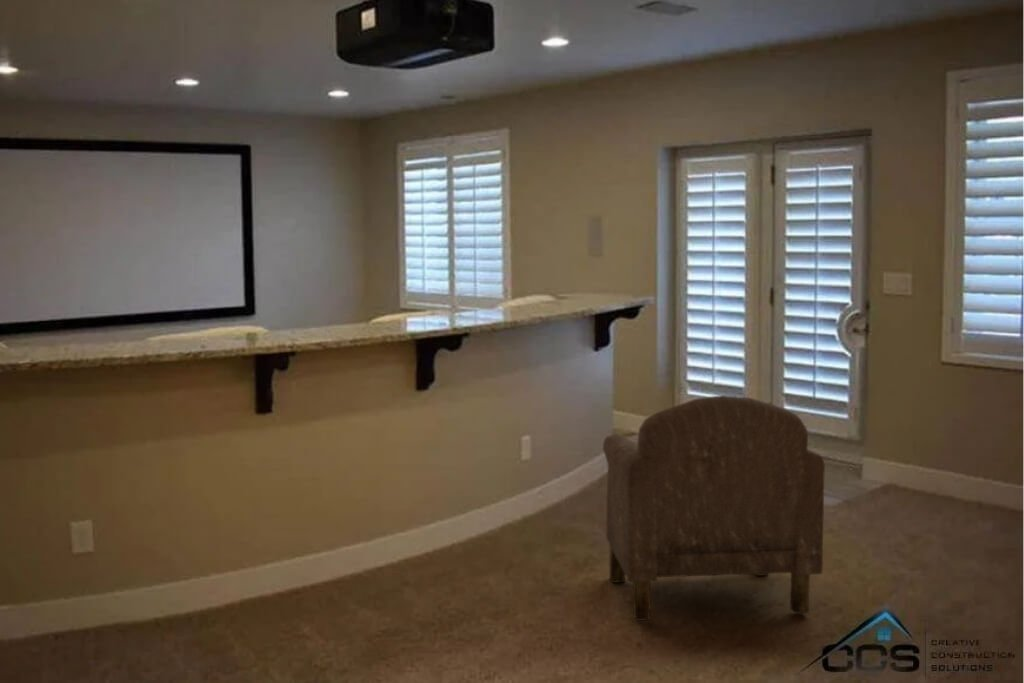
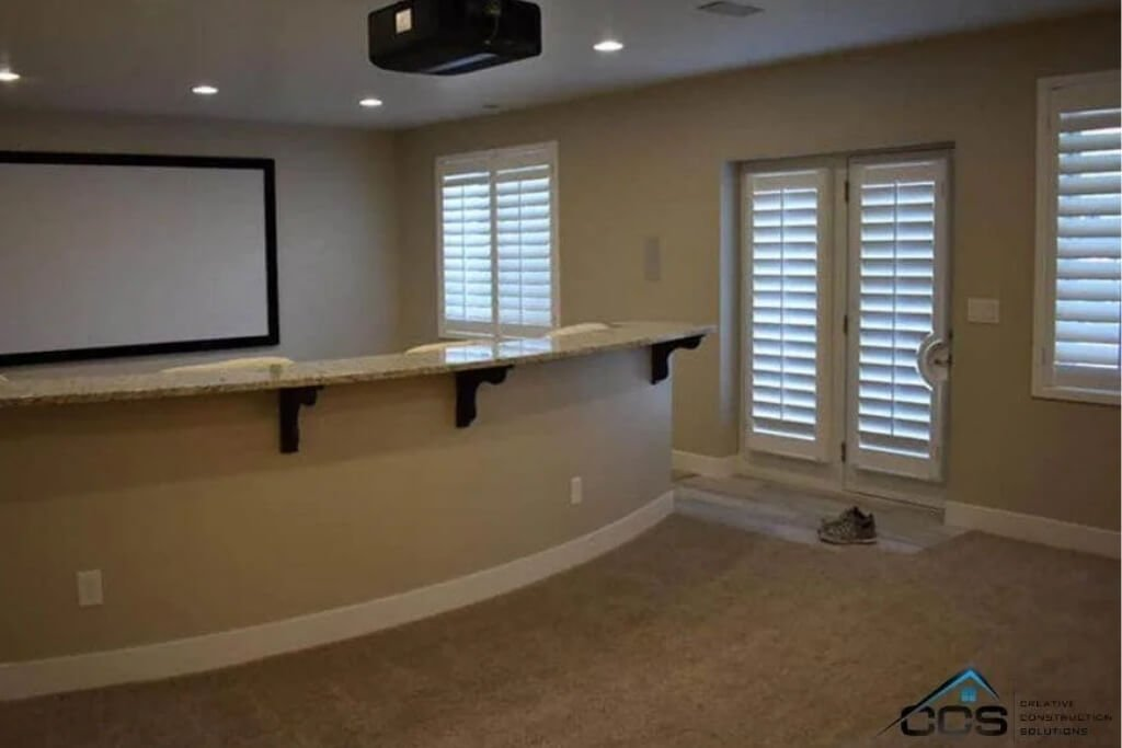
- armchair [602,394,826,622]
